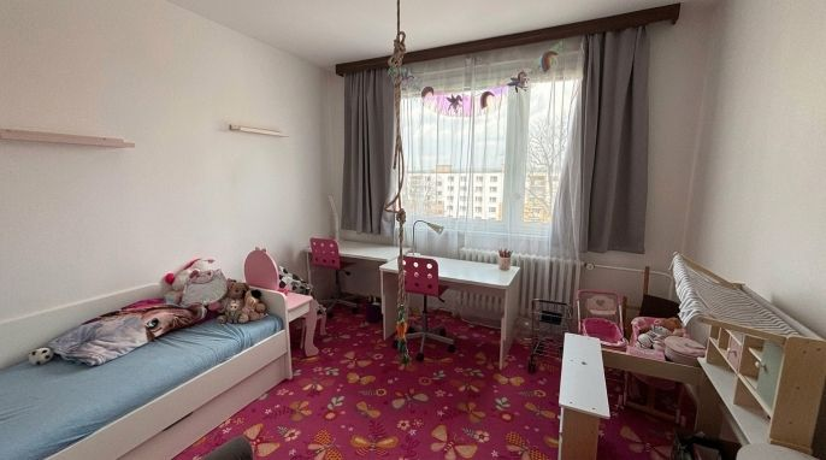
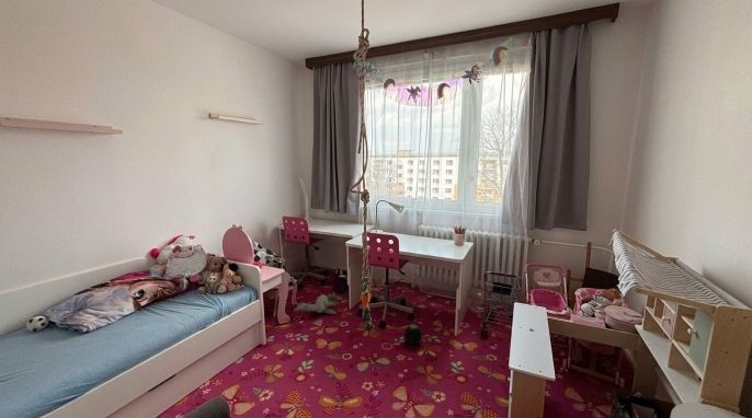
+ plush toy [296,293,343,315]
+ ball [403,324,423,345]
